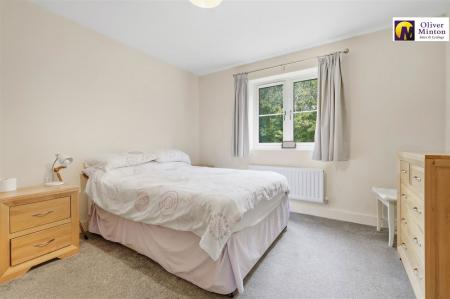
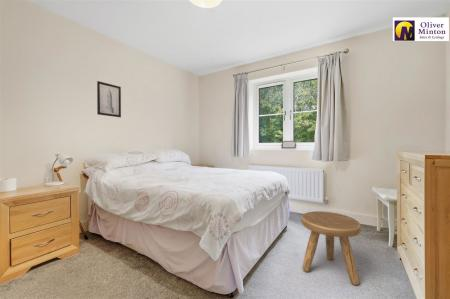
+ wall art [96,80,122,118]
+ stool [300,210,362,286]
